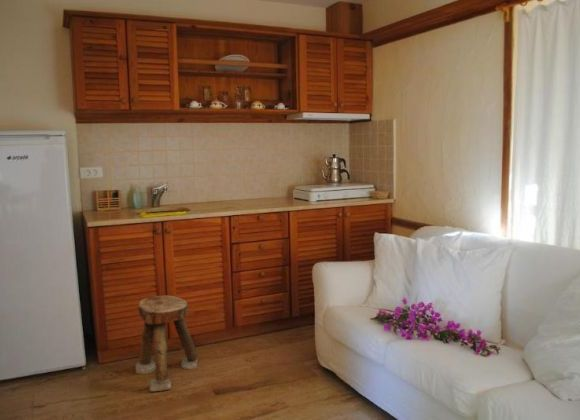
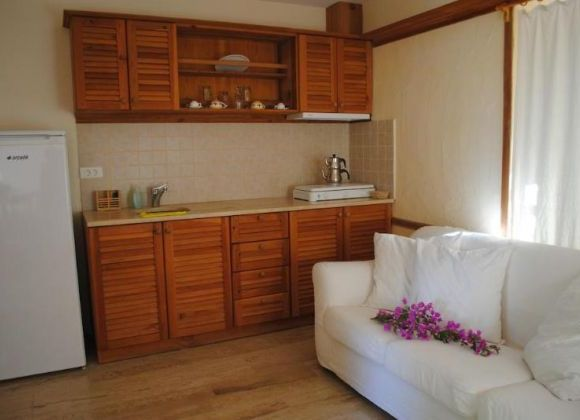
- stool [134,295,200,393]
